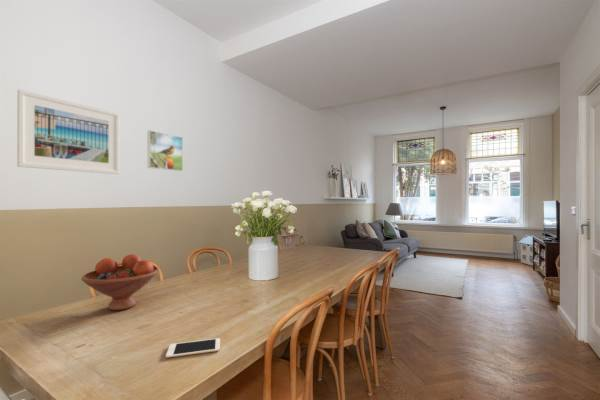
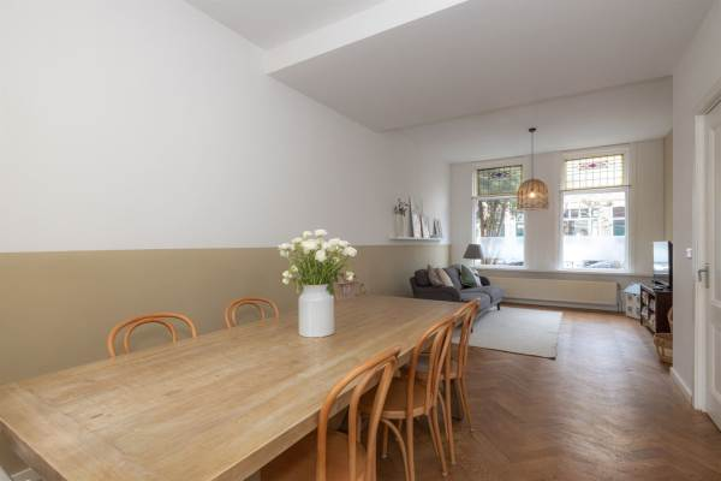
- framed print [16,88,121,175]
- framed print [147,129,184,172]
- cell phone [165,337,221,359]
- fruit bowl [80,253,160,312]
